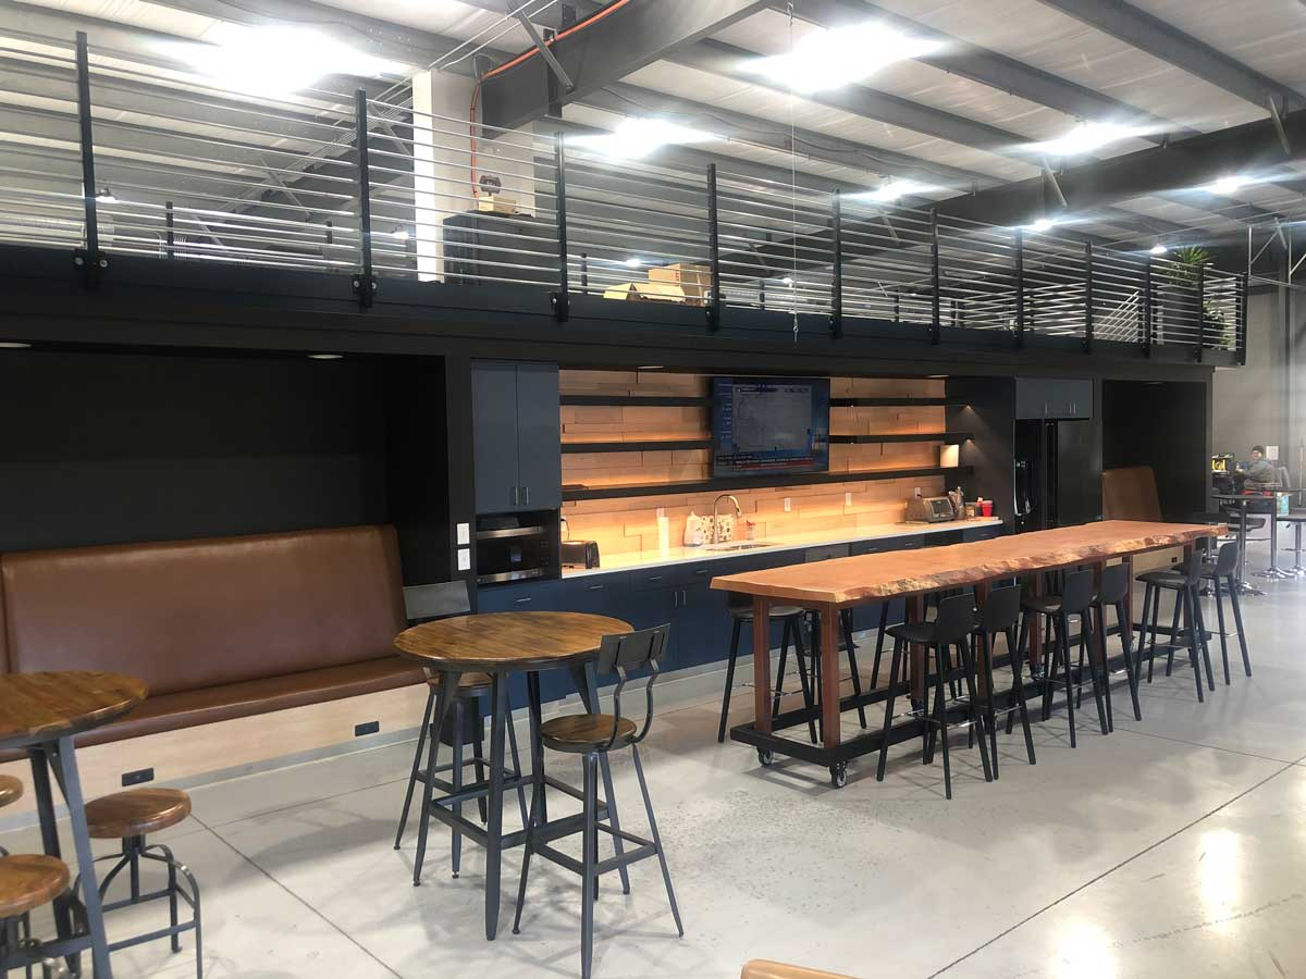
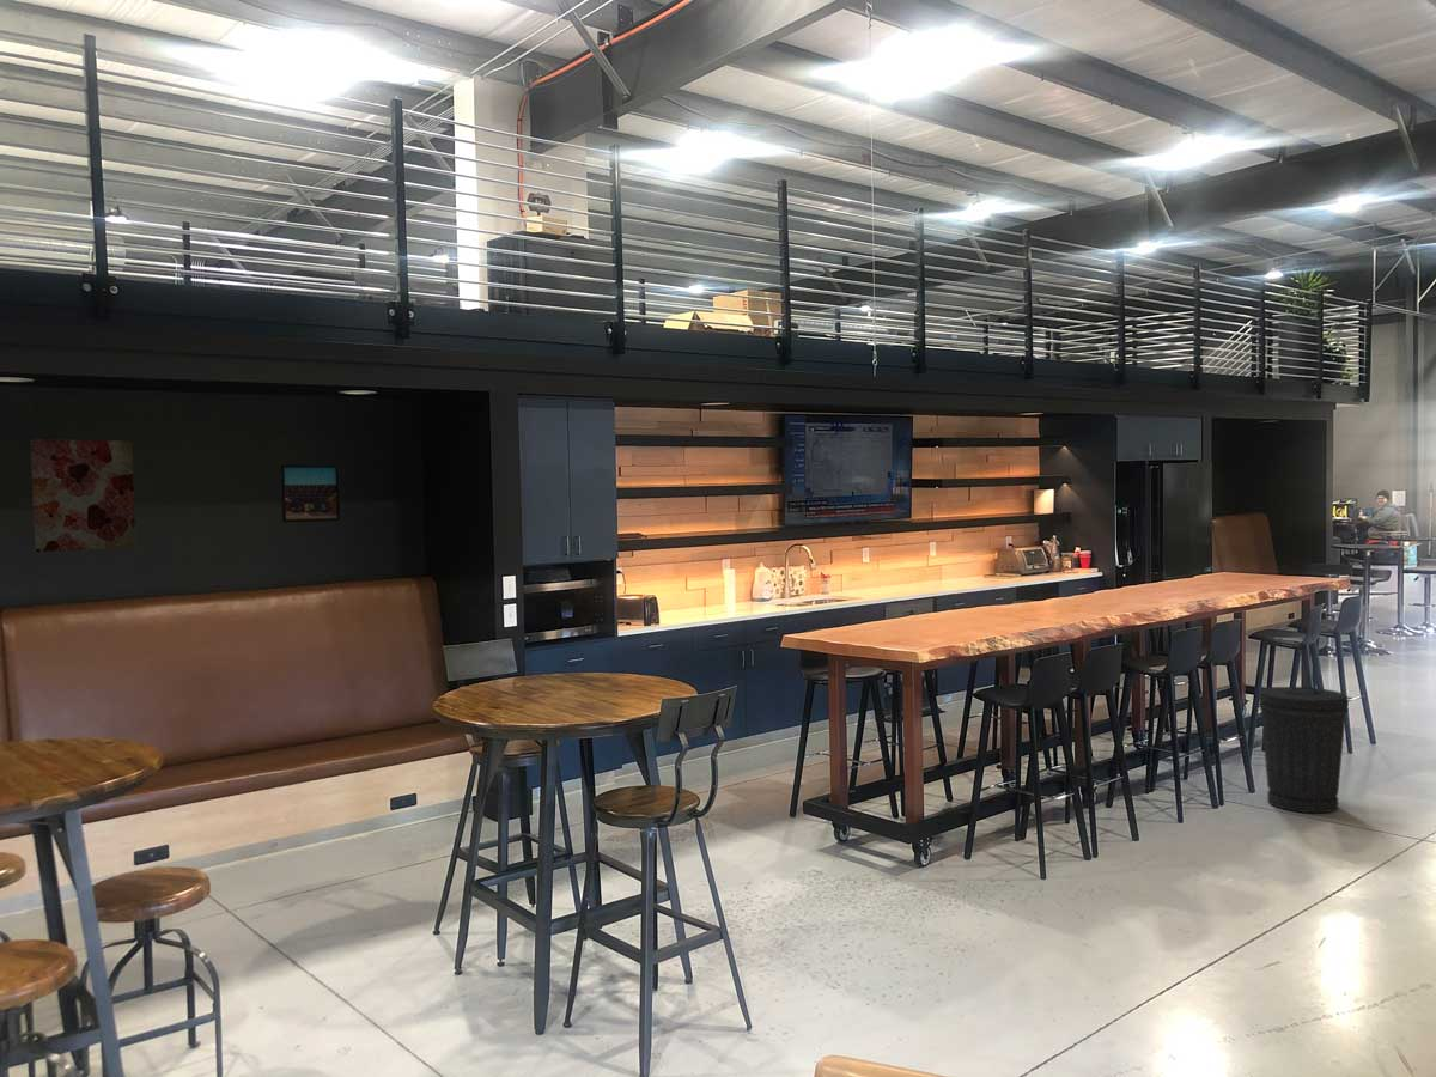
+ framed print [279,463,341,524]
+ wall art [30,438,138,553]
+ trash can [1256,686,1350,814]
